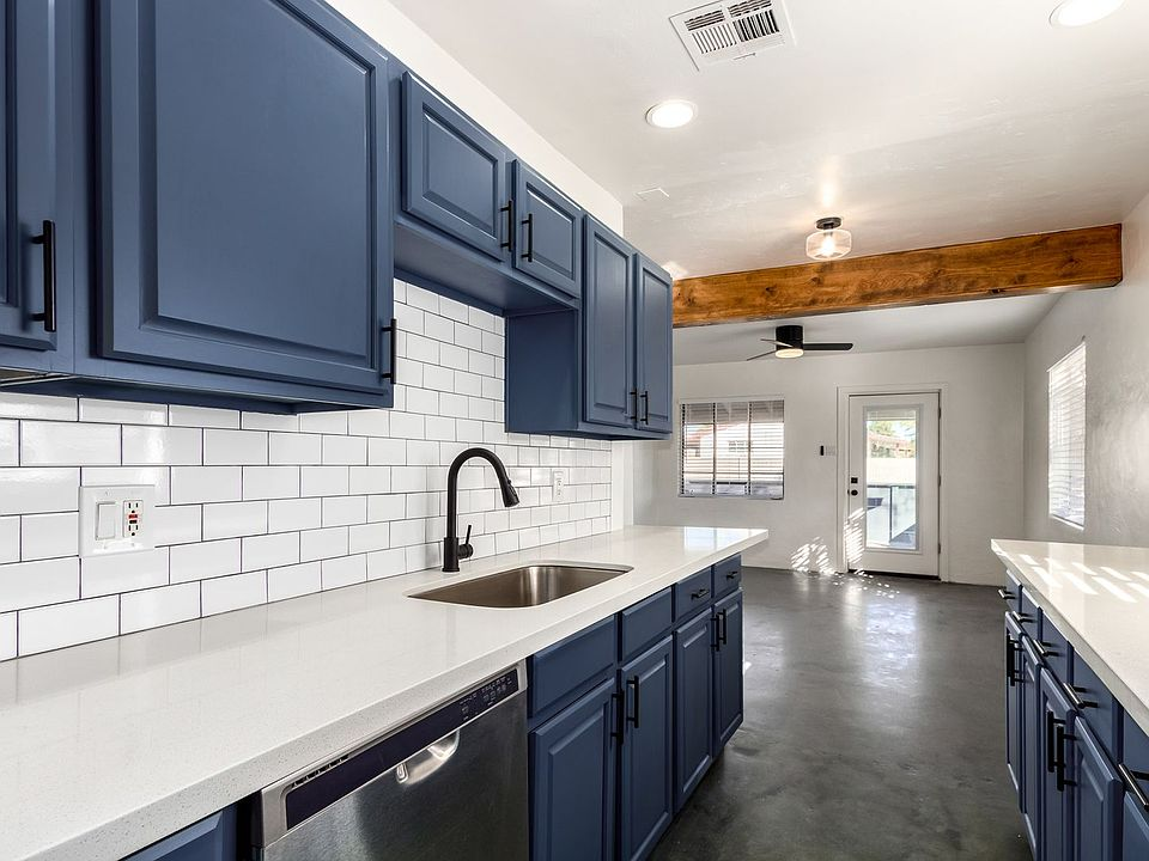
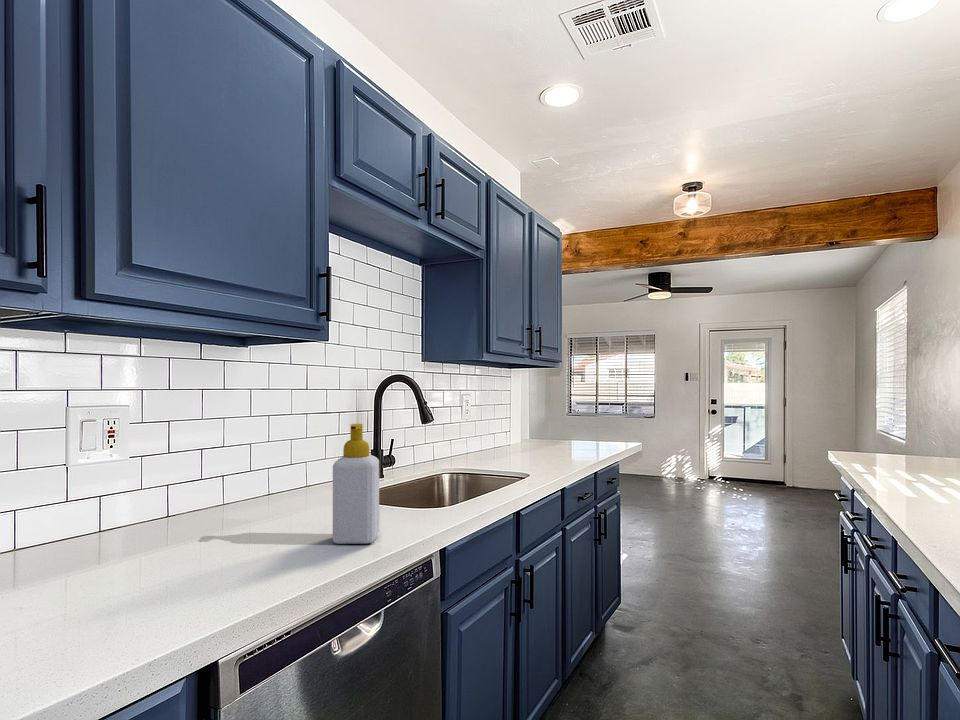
+ soap bottle [332,423,380,545]
